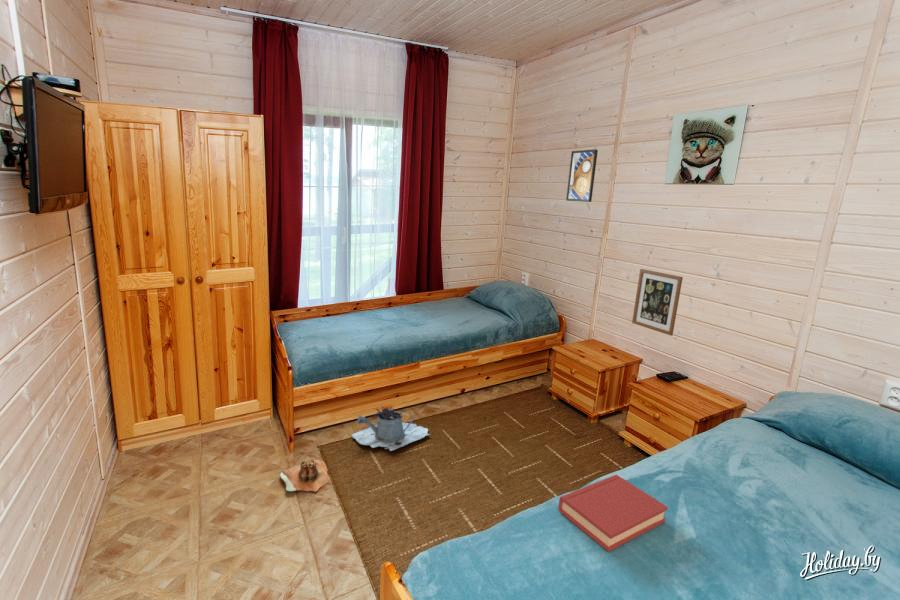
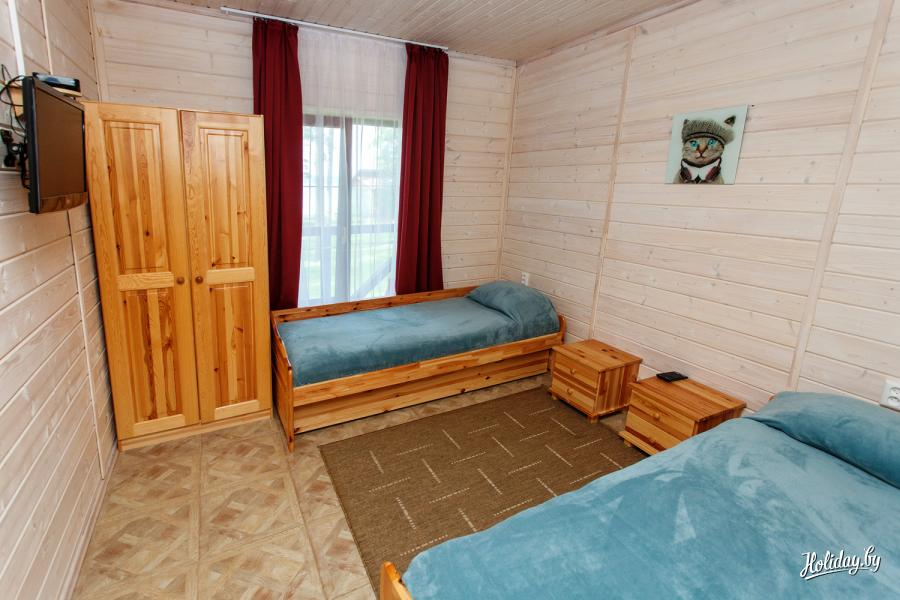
- watering can [351,405,432,452]
- wall art [631,268,684,337]
- hardback book [557,474,669,553]
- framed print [565,149,599,203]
- boots [280,459,331,493]
